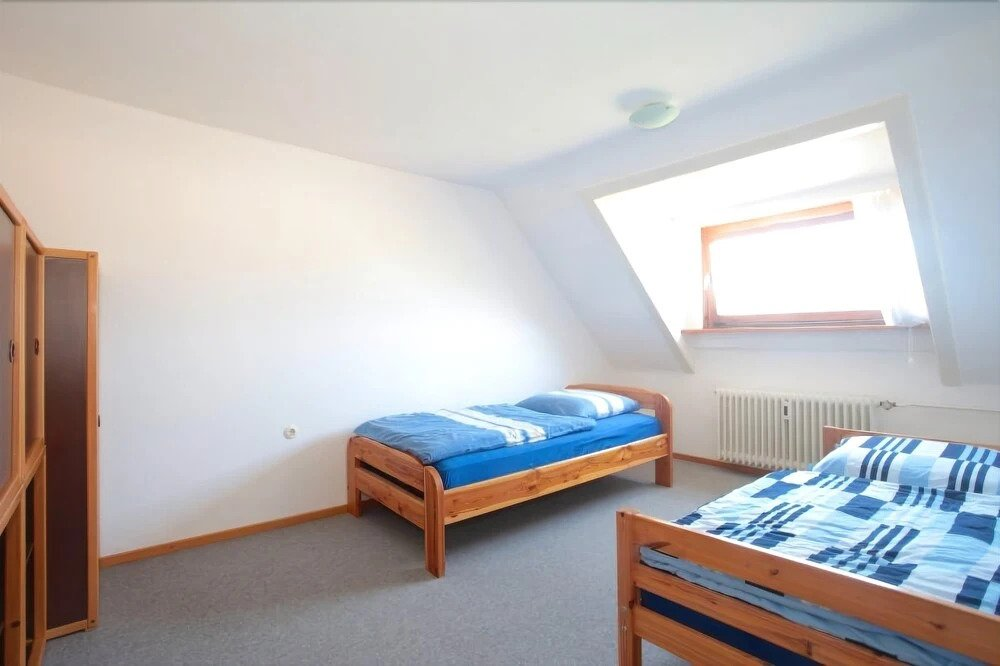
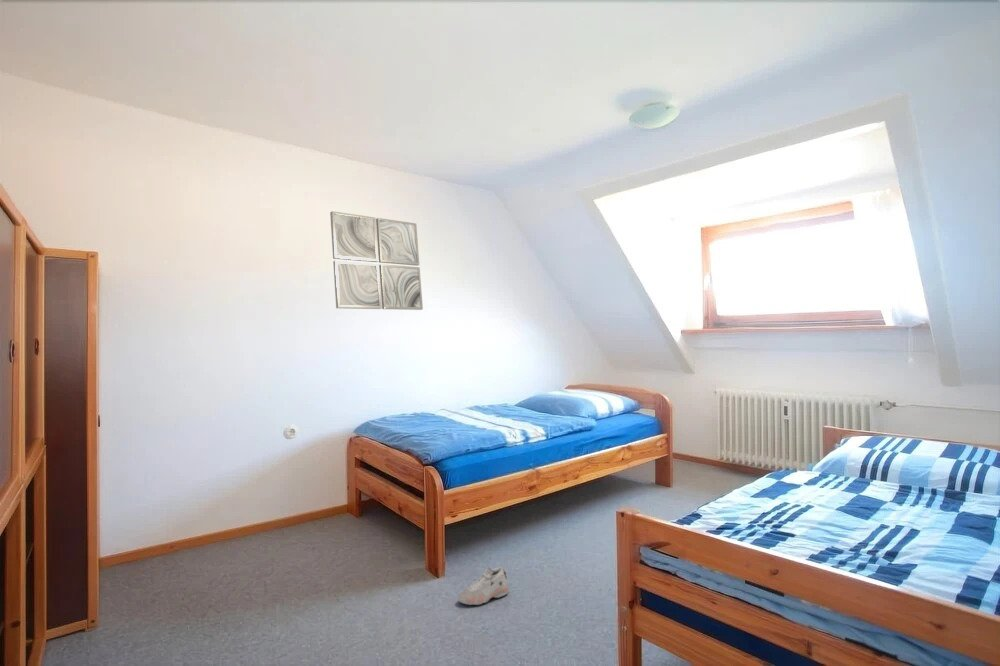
+ shoe [457,565,509,606]
+ wall art [329,210,424,311]
